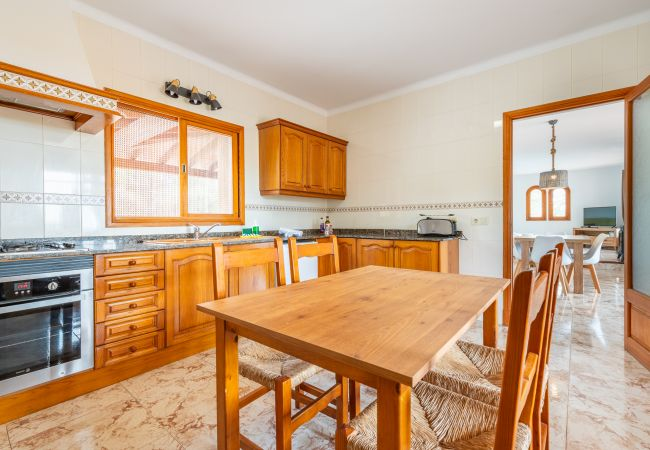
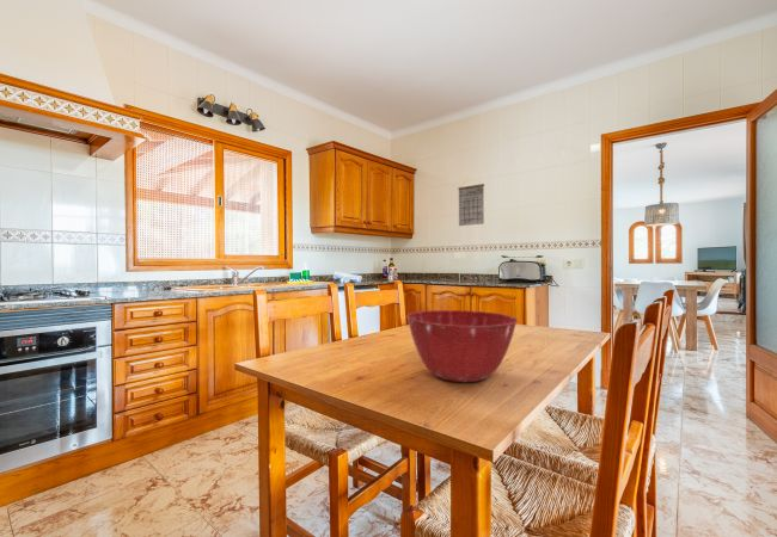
+ mixing bowl [405,309,519,383]
+ calendar [457,180,485,227]
